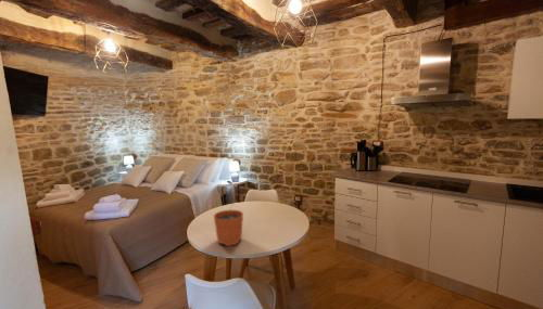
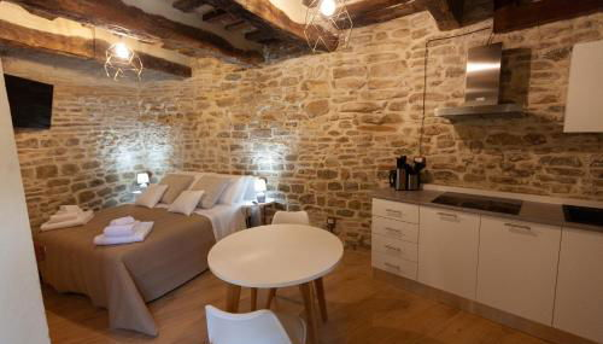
- plant pot [213,199,244,247]
